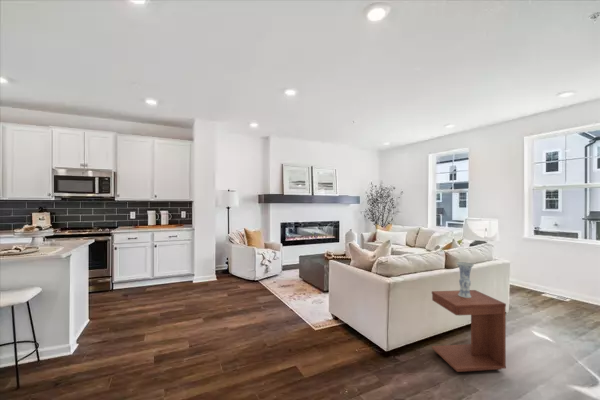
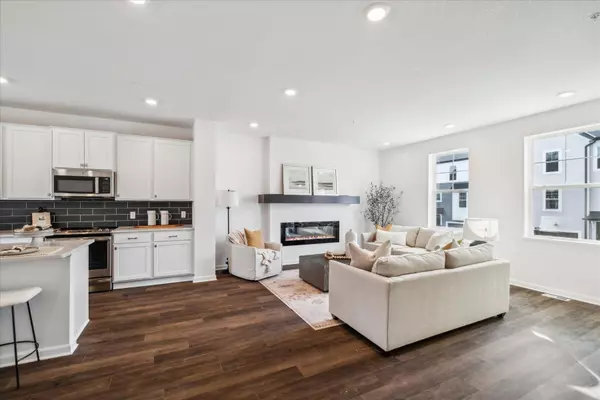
- vase [456,261,475,298]
- side table [431,289,507,373]
